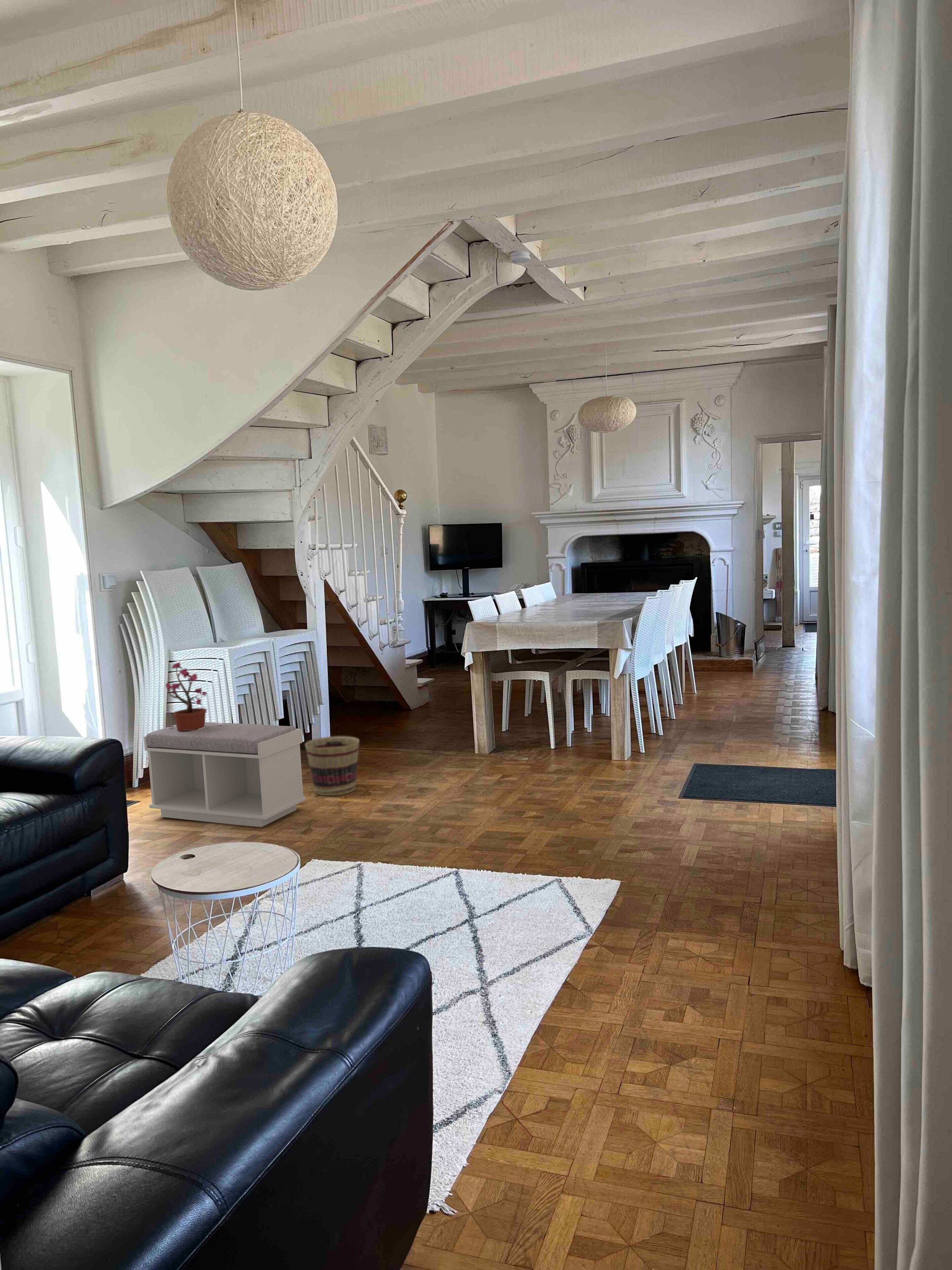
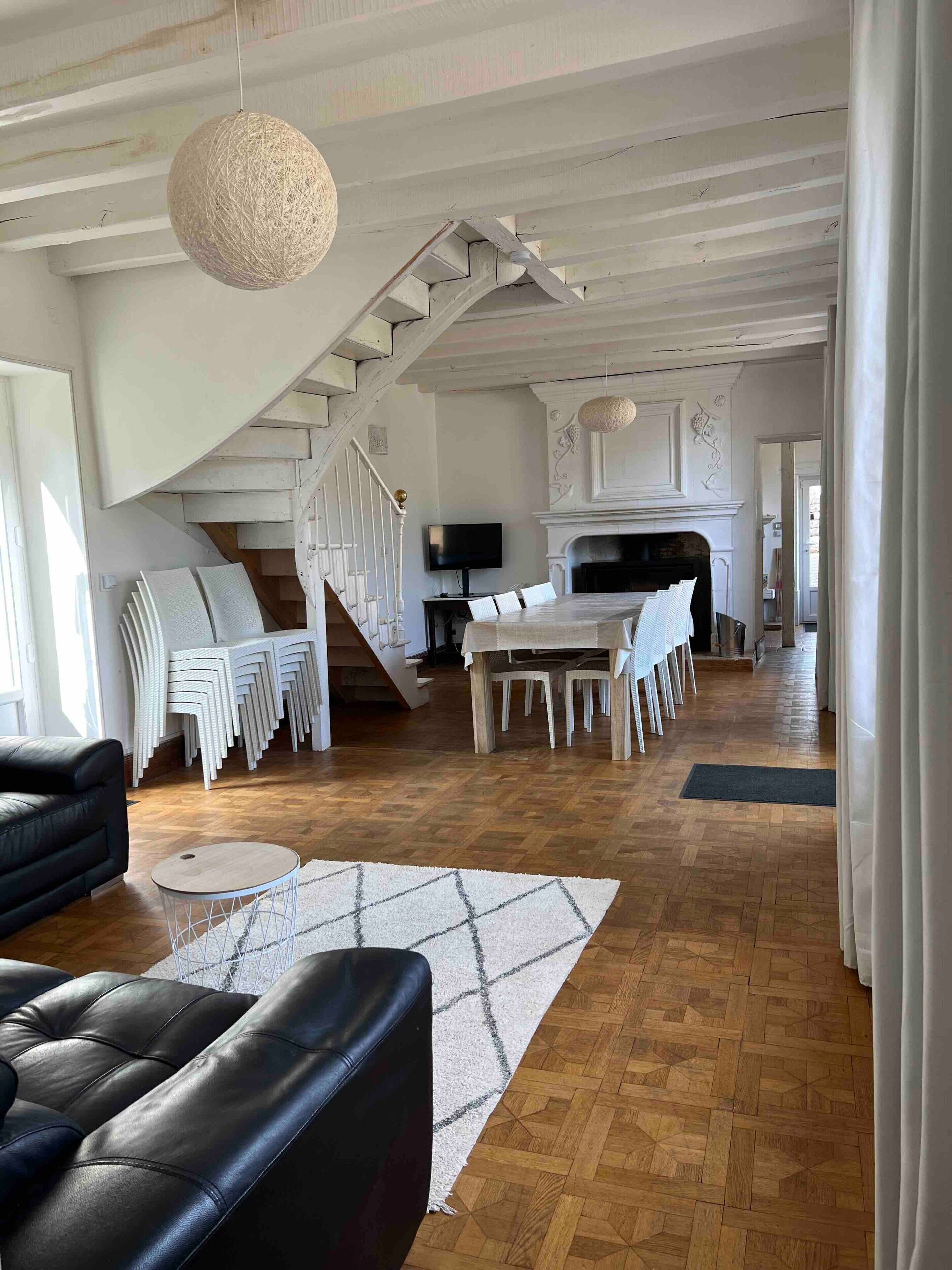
- potted plant [165,662,222,731]
- bench [143,722,306,827]
- basket [305,736,360,796]
